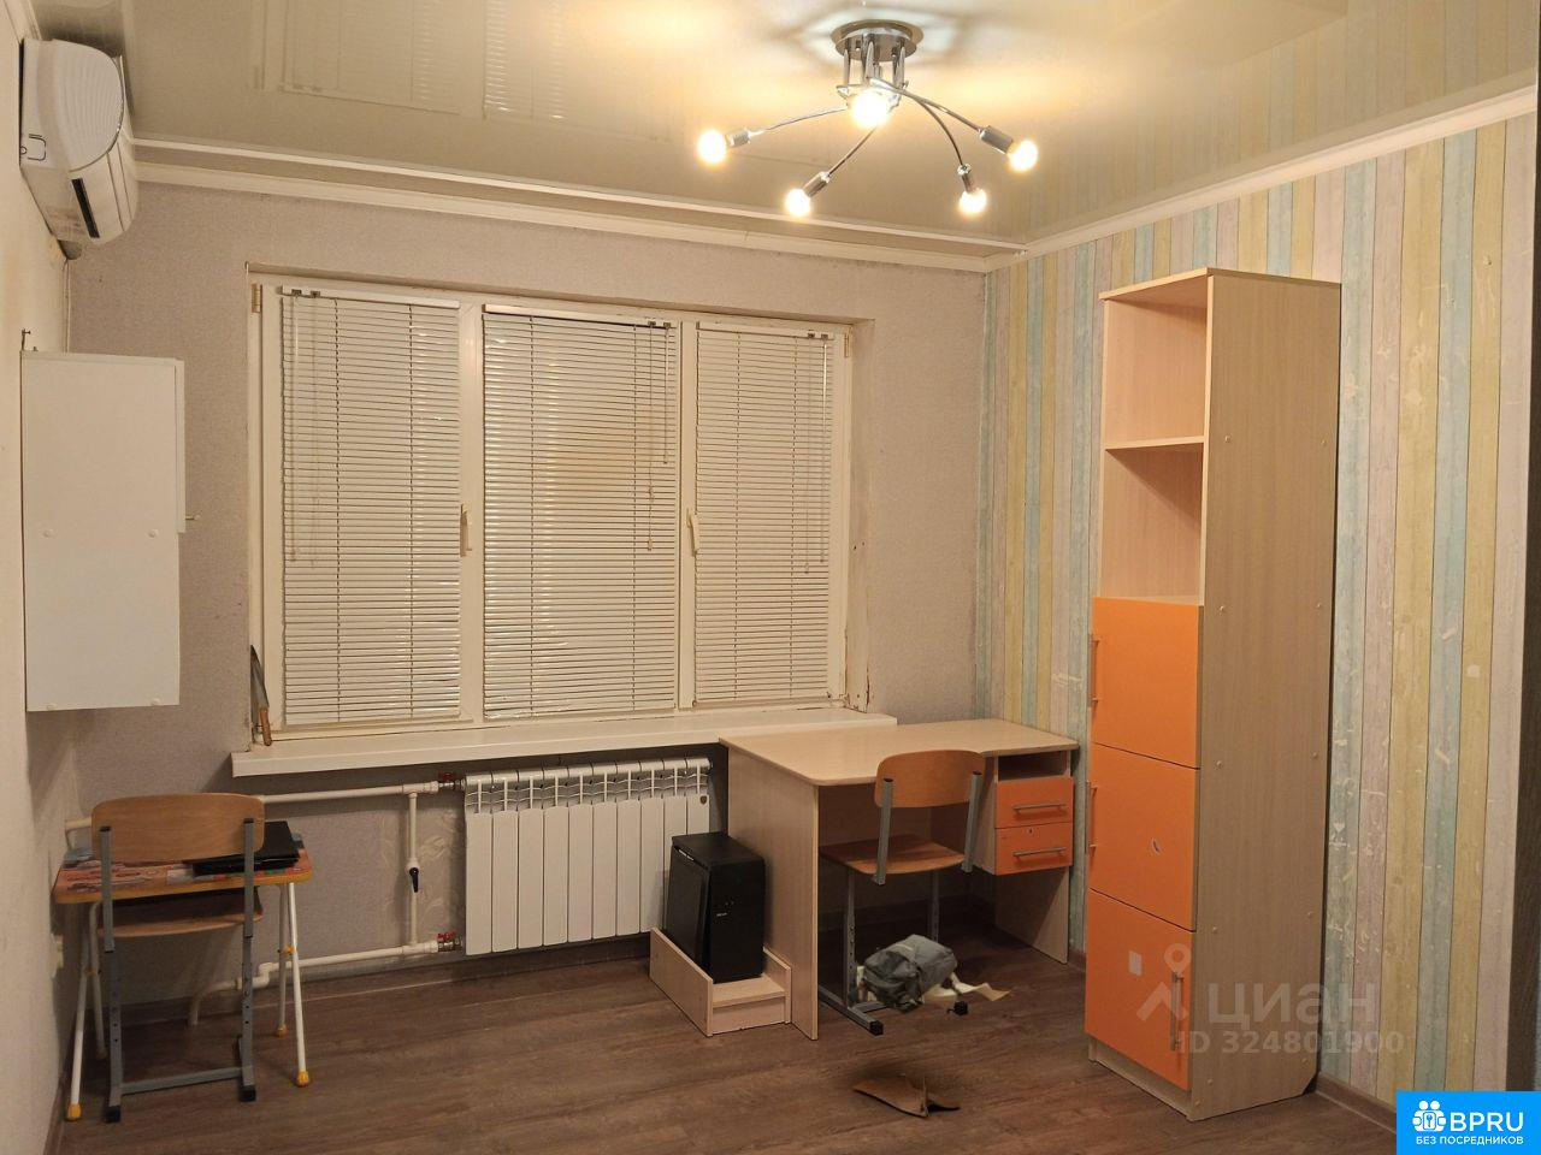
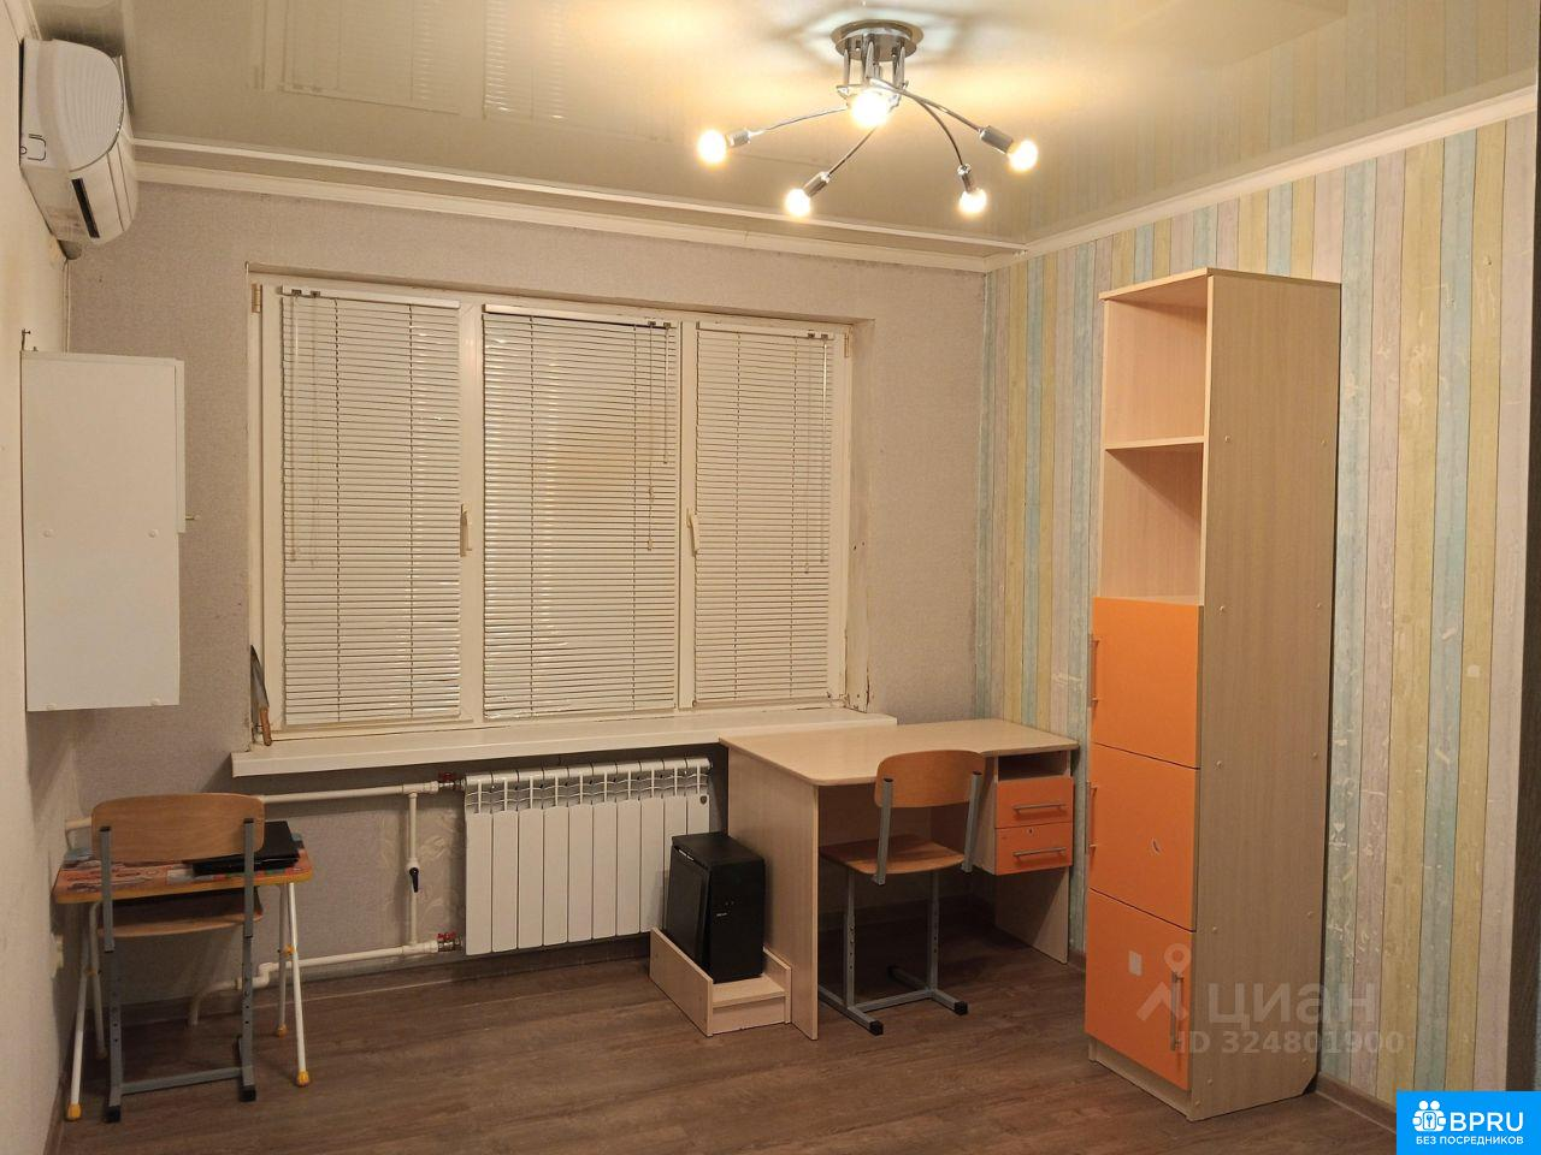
- backpack [846,934,1018,1117]
